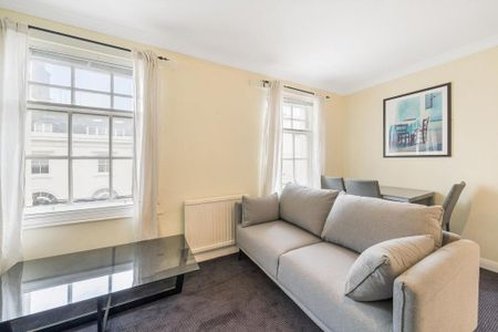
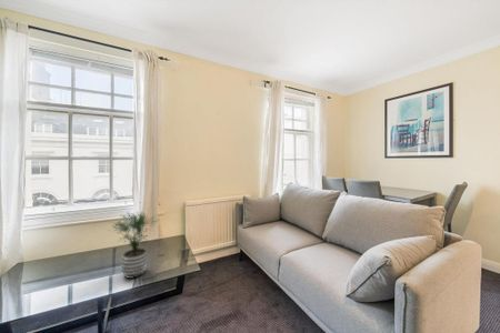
+ potted plant [108,210,160,280]
